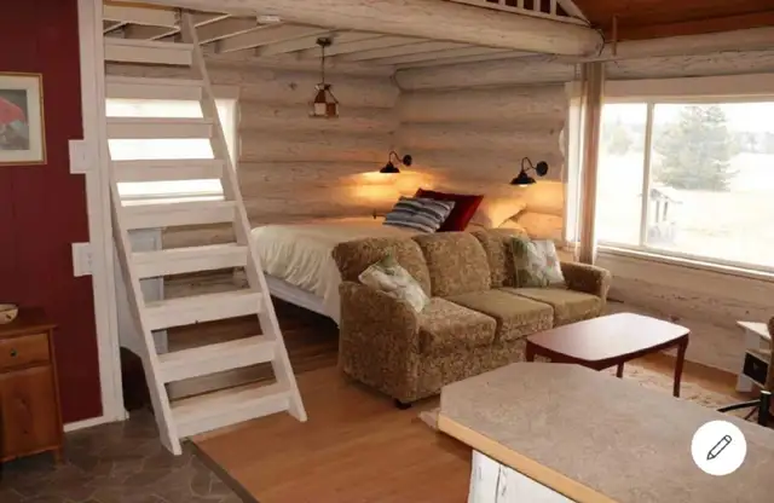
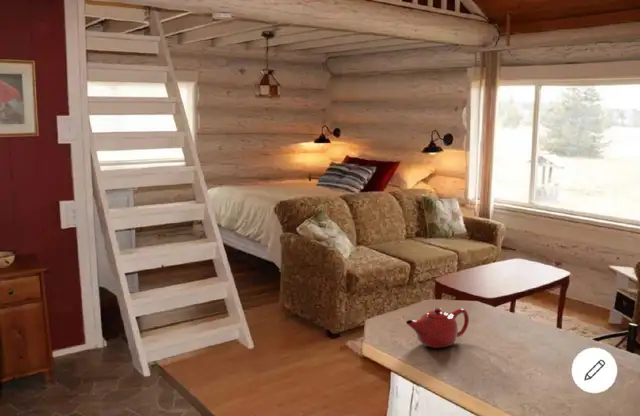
+ teapot [405,307,470,349]
